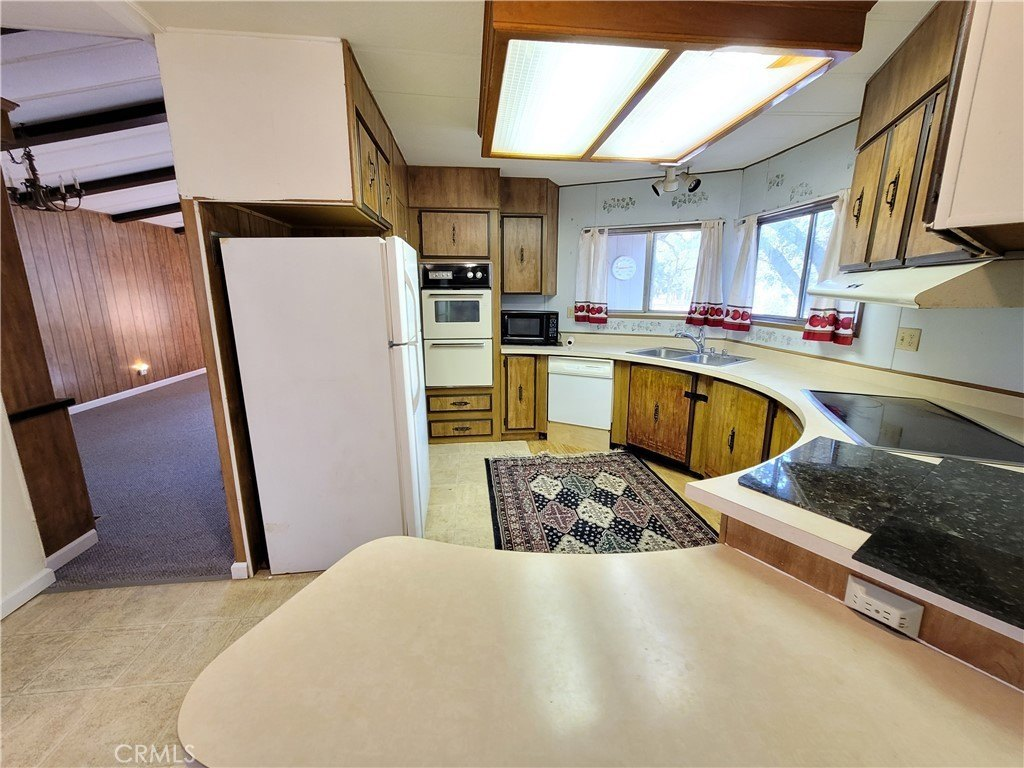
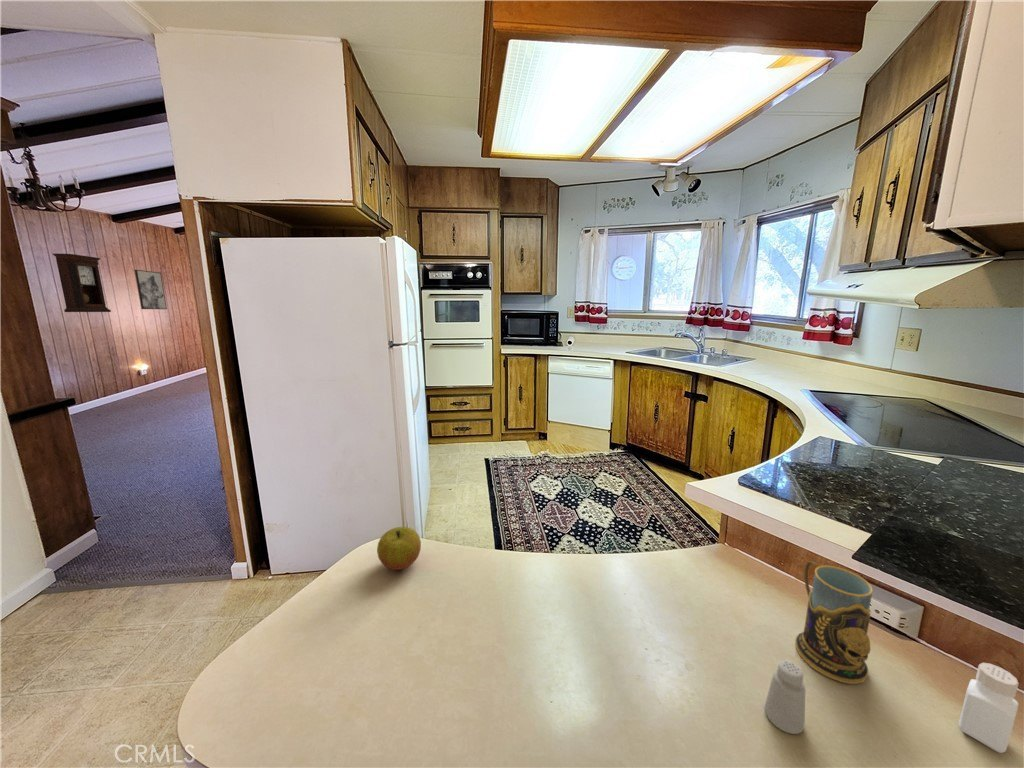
+ wall art [134,269,168,310]
+ mug [794,560,874,685]
+ pendulum clock [52,253,112,313]
+ saltshaker [764,659,806,735]
+ apple [376,526,422,571]
+ pepper shaker [957,662,1020,754]
